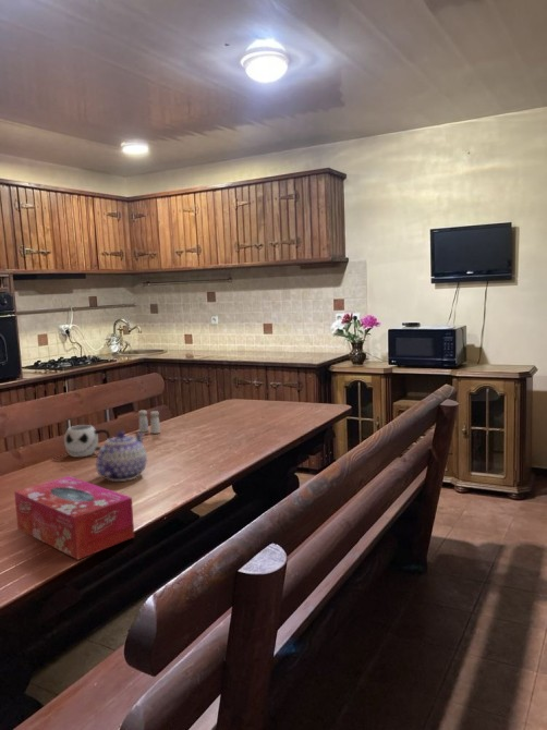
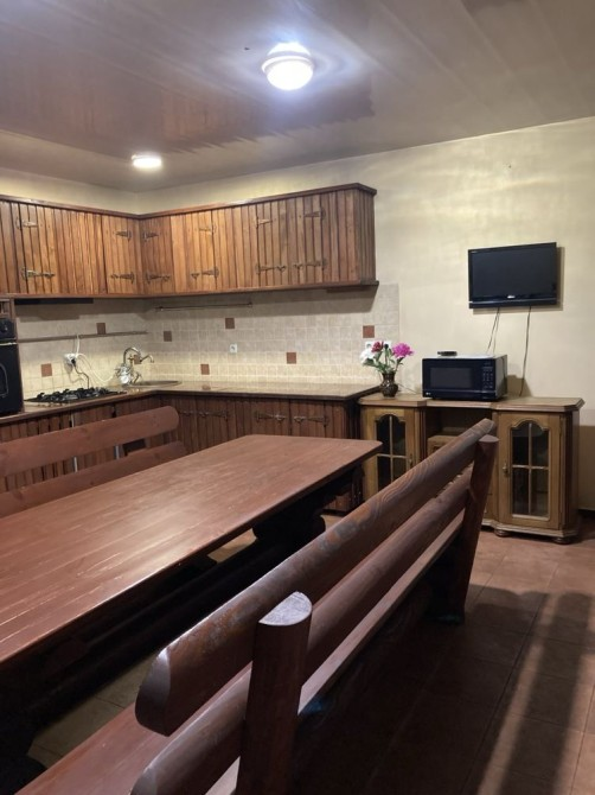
- tissue box [13,475,135,561]
- salt and pepper shaker [137,410,161,435]
- mug [63,424,111,458]
- teapot [95,430,148,483]
